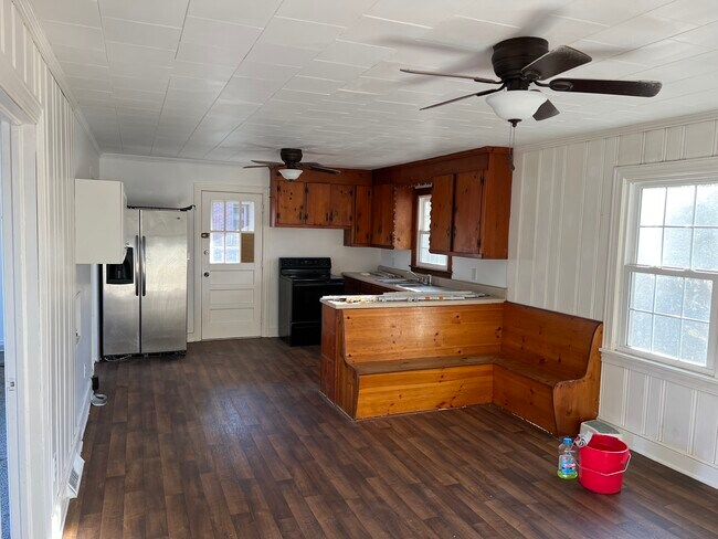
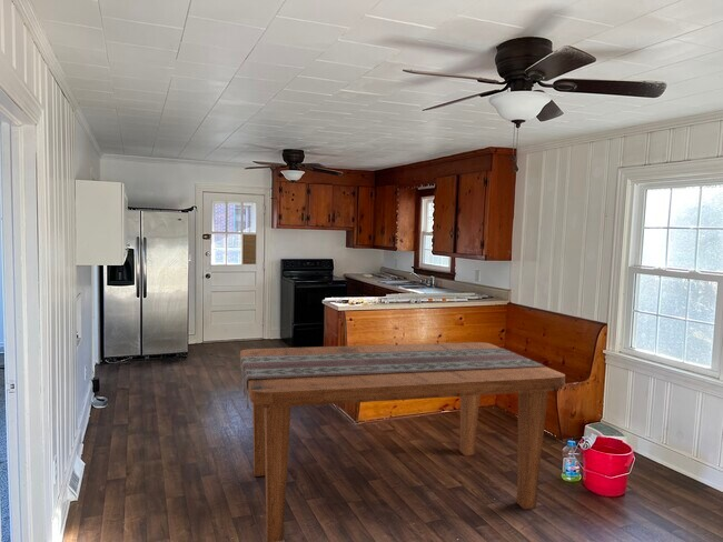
+ dining table [239,341,566,542]
